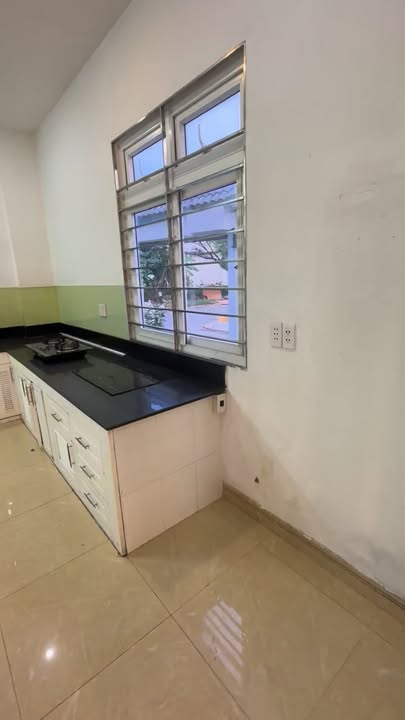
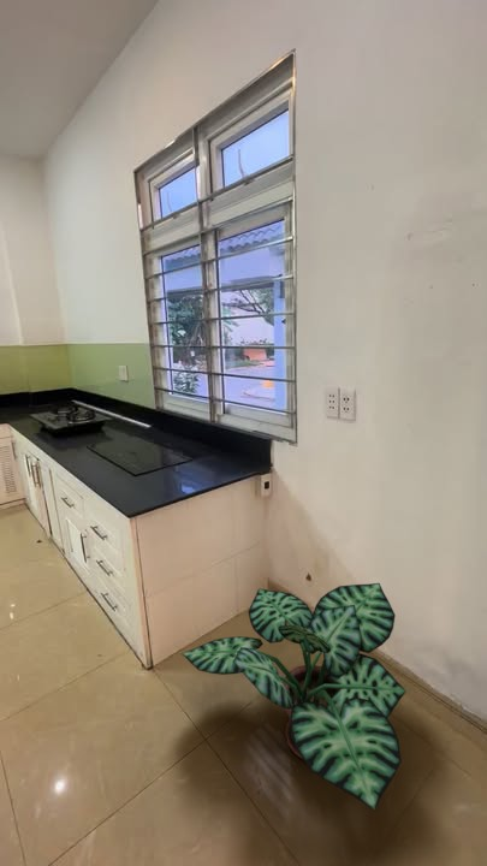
+ potted plant [180,582,408,812]
